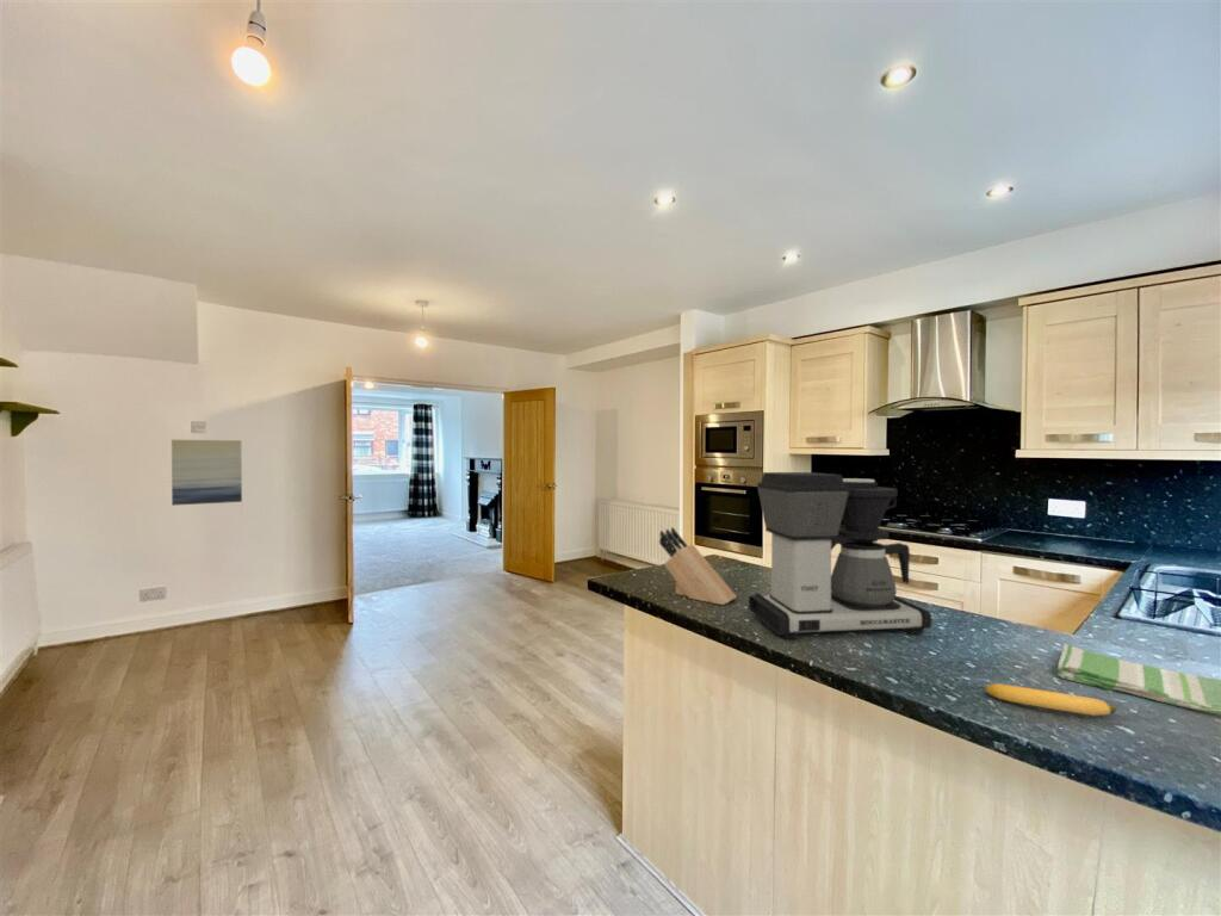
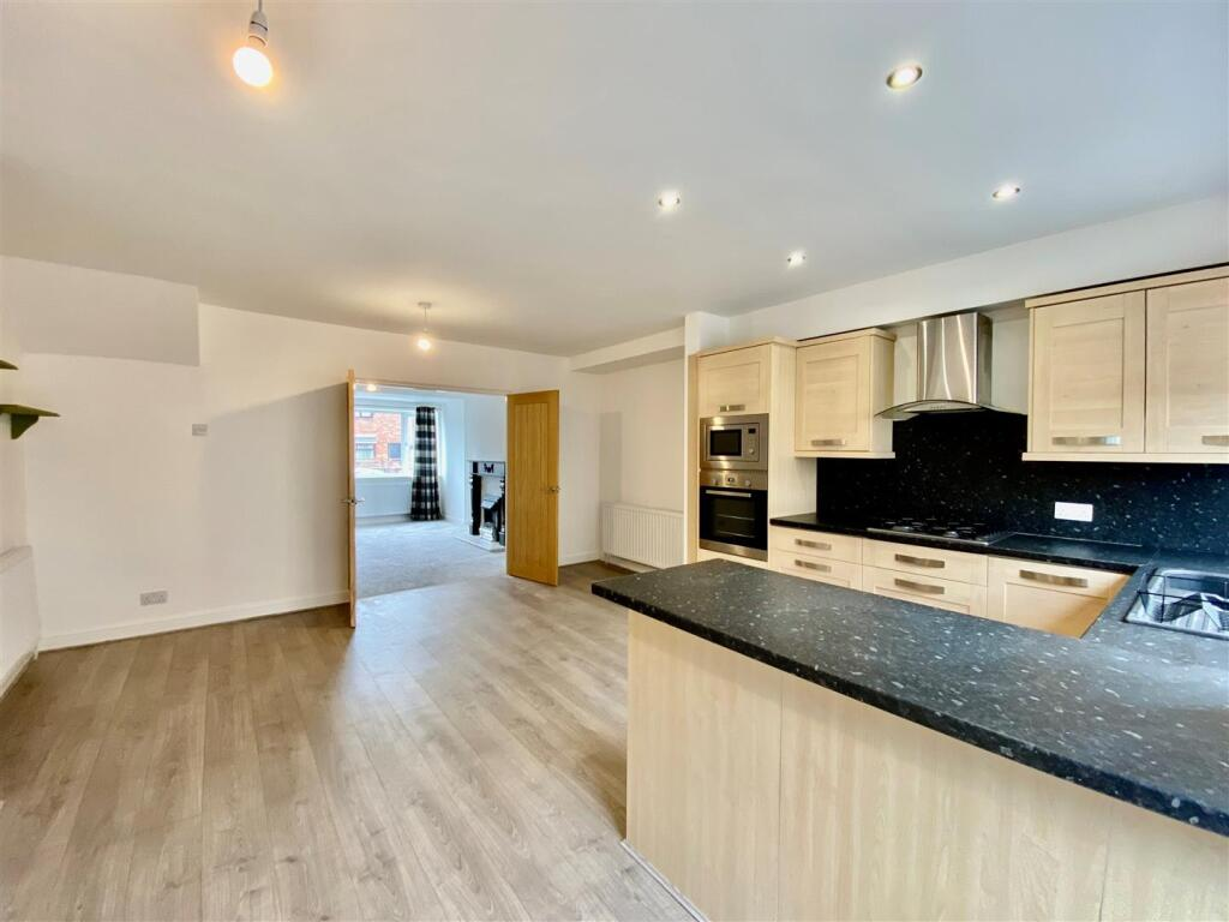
- coffee maker [748,471,932,640]
- banana [984,682,1117,717]
- dish towel [1056,643,1221,717]
- knife block [658,526,738,606]
- wall art [171,439,243,507]
